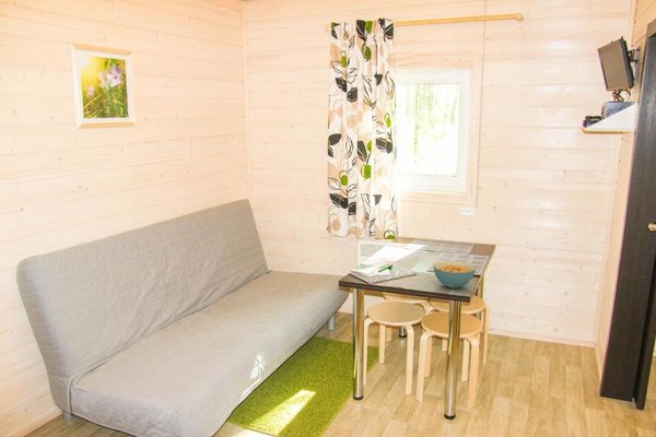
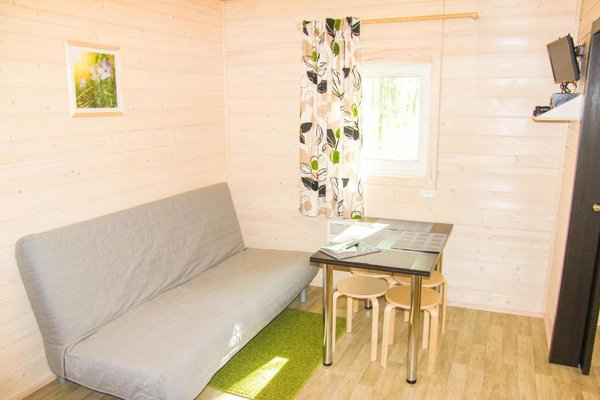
- cereal bowl [433,261,477,290]
